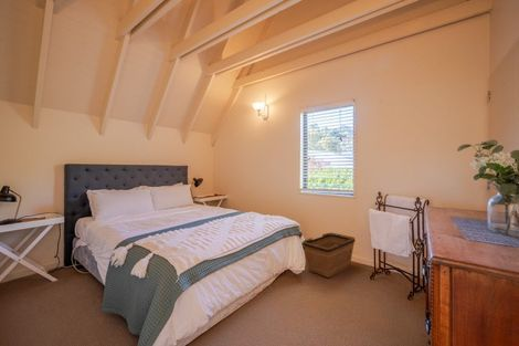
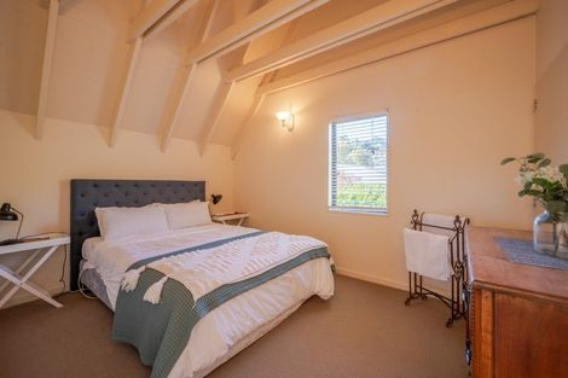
- bicycle basket [303,232,357,279]
